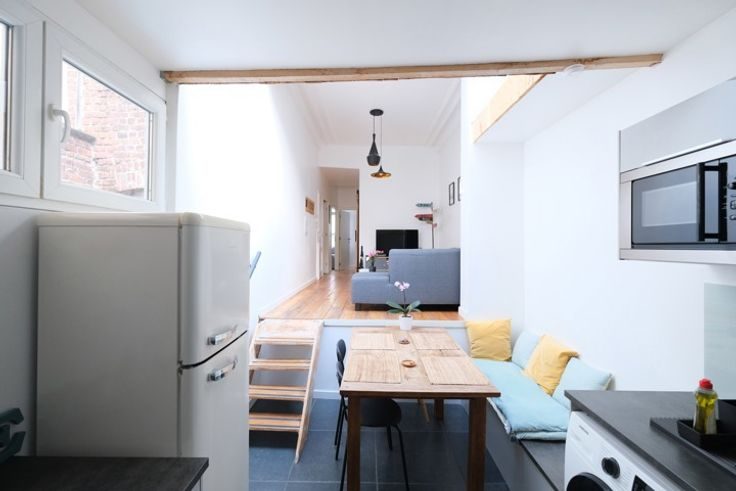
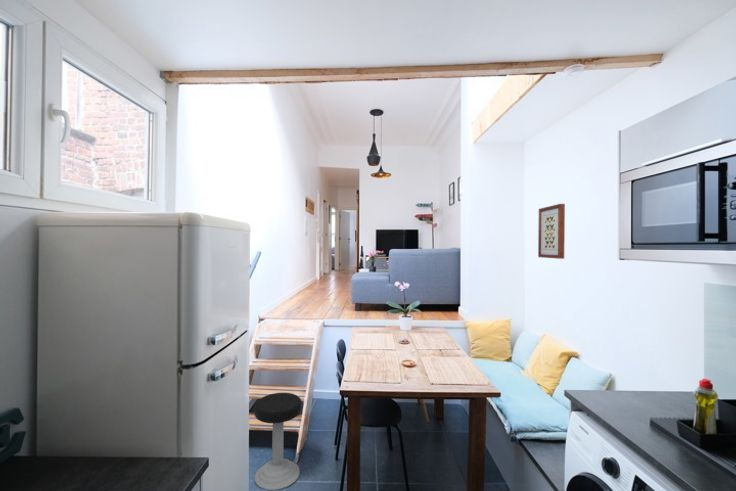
+ wall art [537,203,566,260]
+ stool [253,392,303,491]
